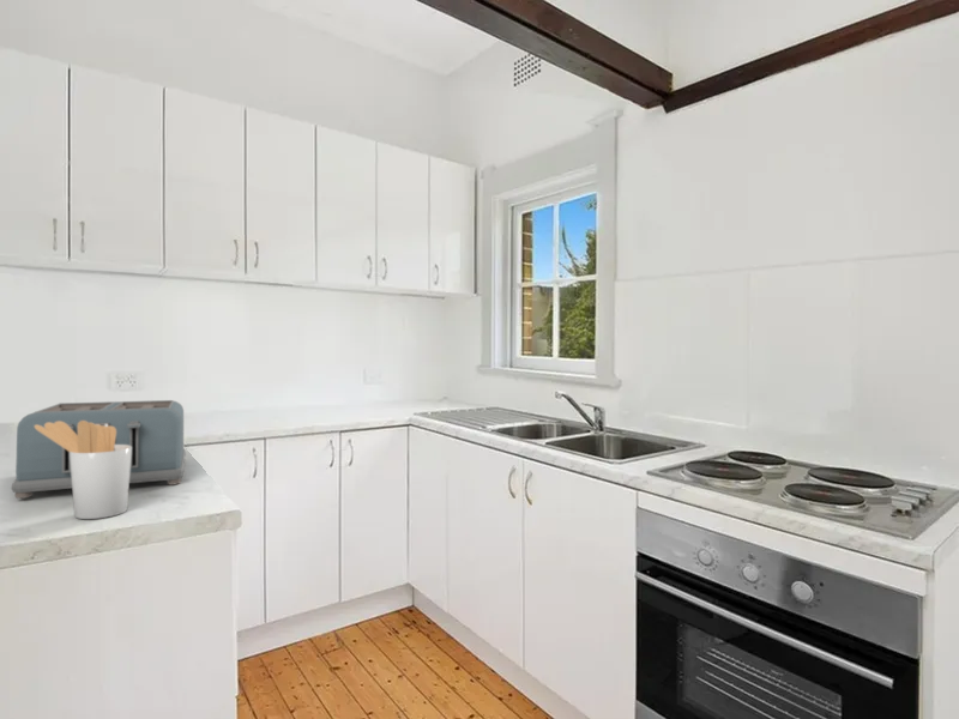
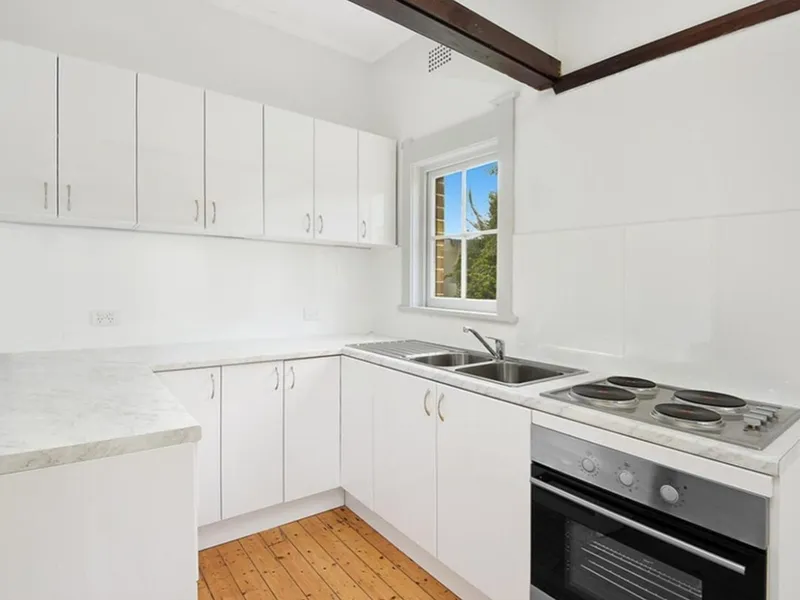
- utensil holder [35,421,132,520]
- toaster [11,399,187,500]
